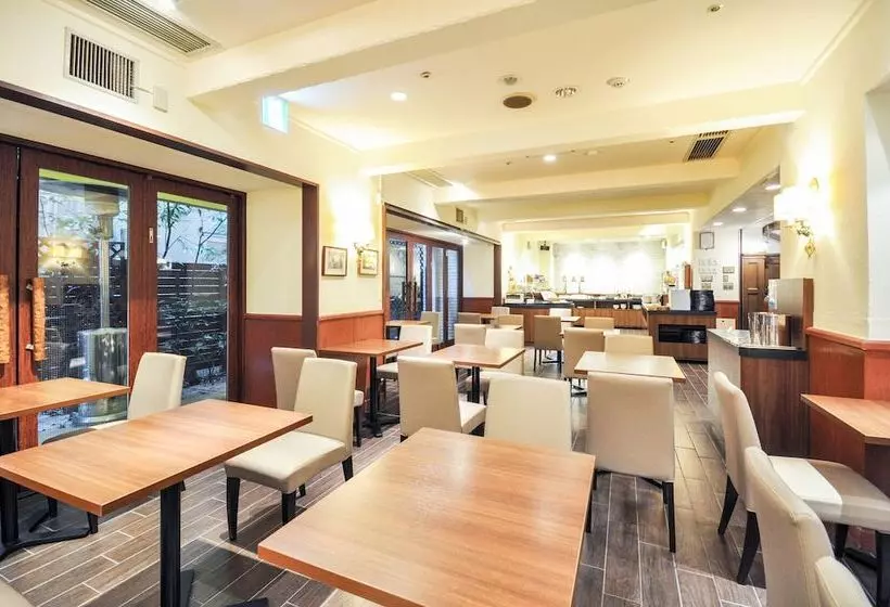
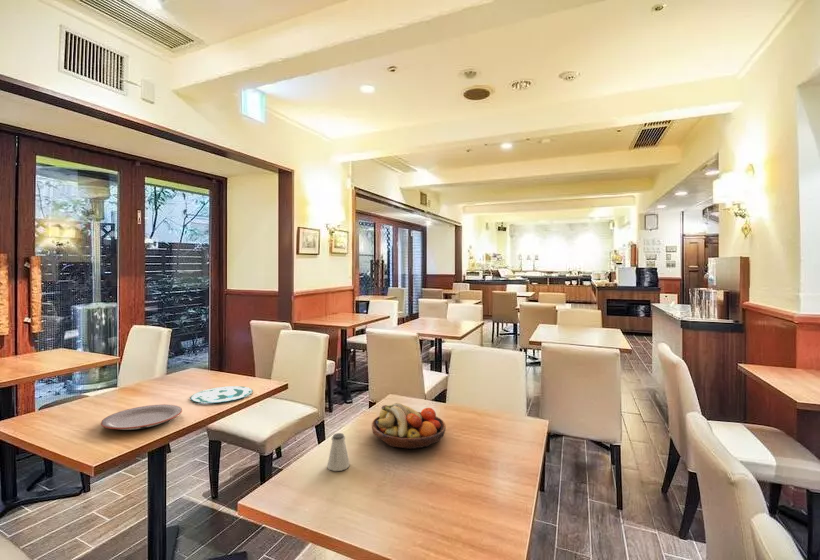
+ plate [100,403,183,431]
+ saltshaker [326,432,350,472]
+ plate [190,385,253,404]
+ fruit bowl [371,402,447,450]
